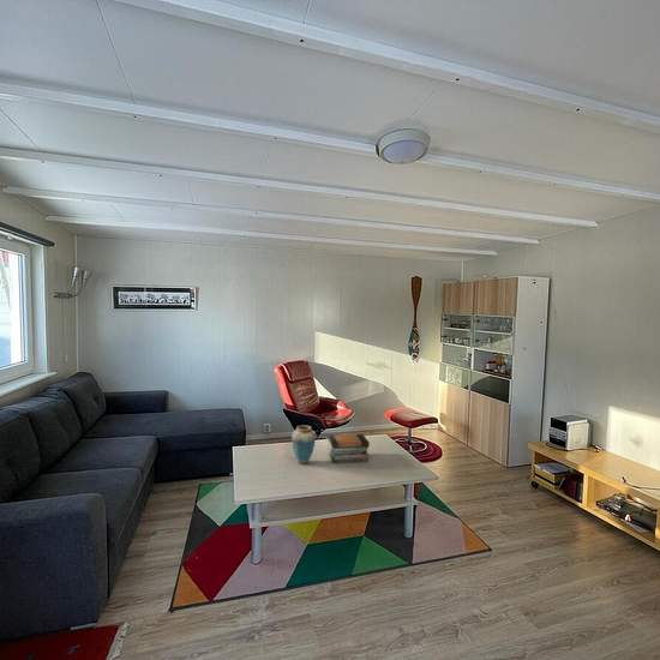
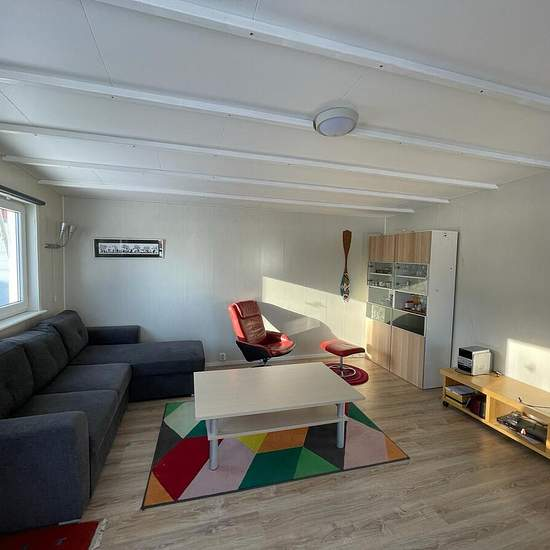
- vase [290,424,317,466]
- book stack [326,433,371,464]
